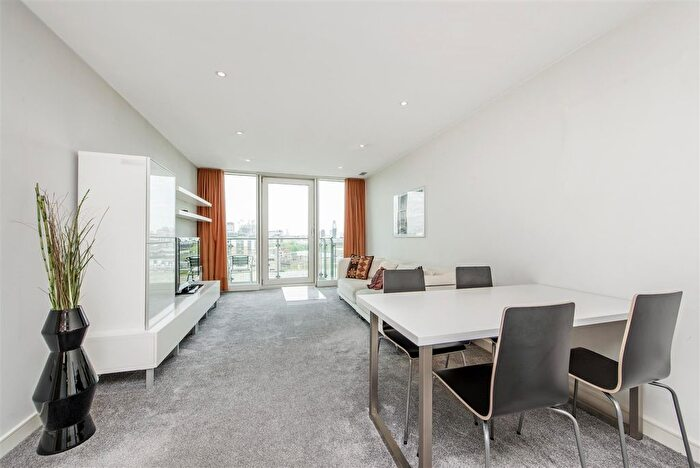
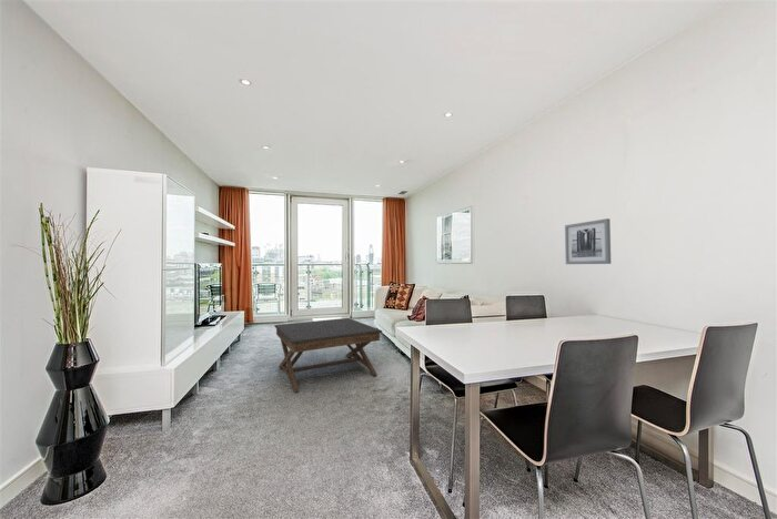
+ coffee table [273,317,383,393]
+ wall art [564,217,612,265]
